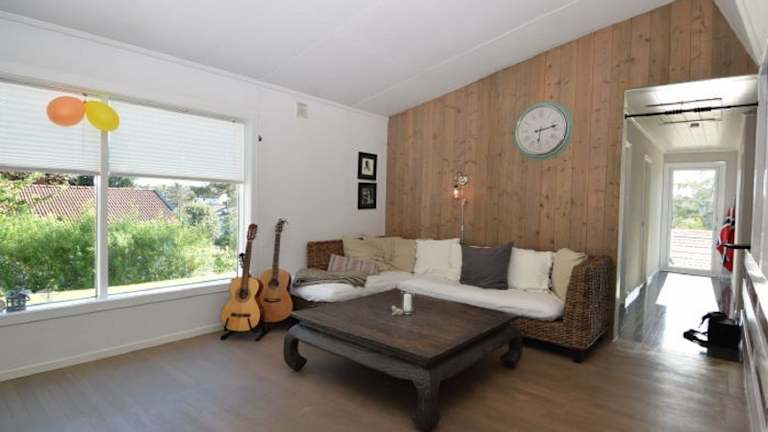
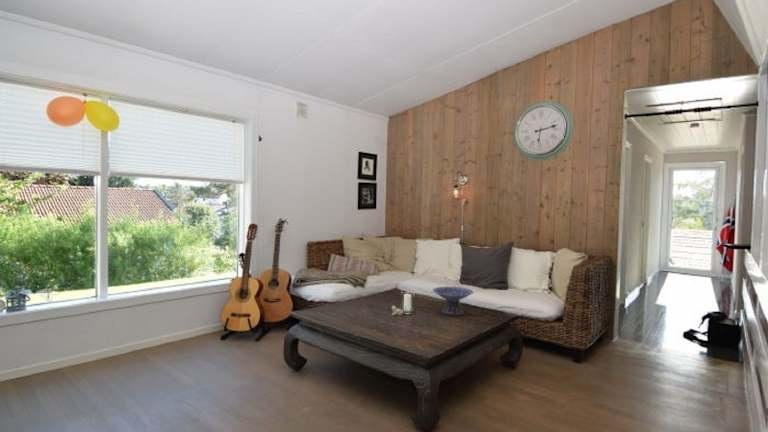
+ decorative bowl [432,286,475,316]
